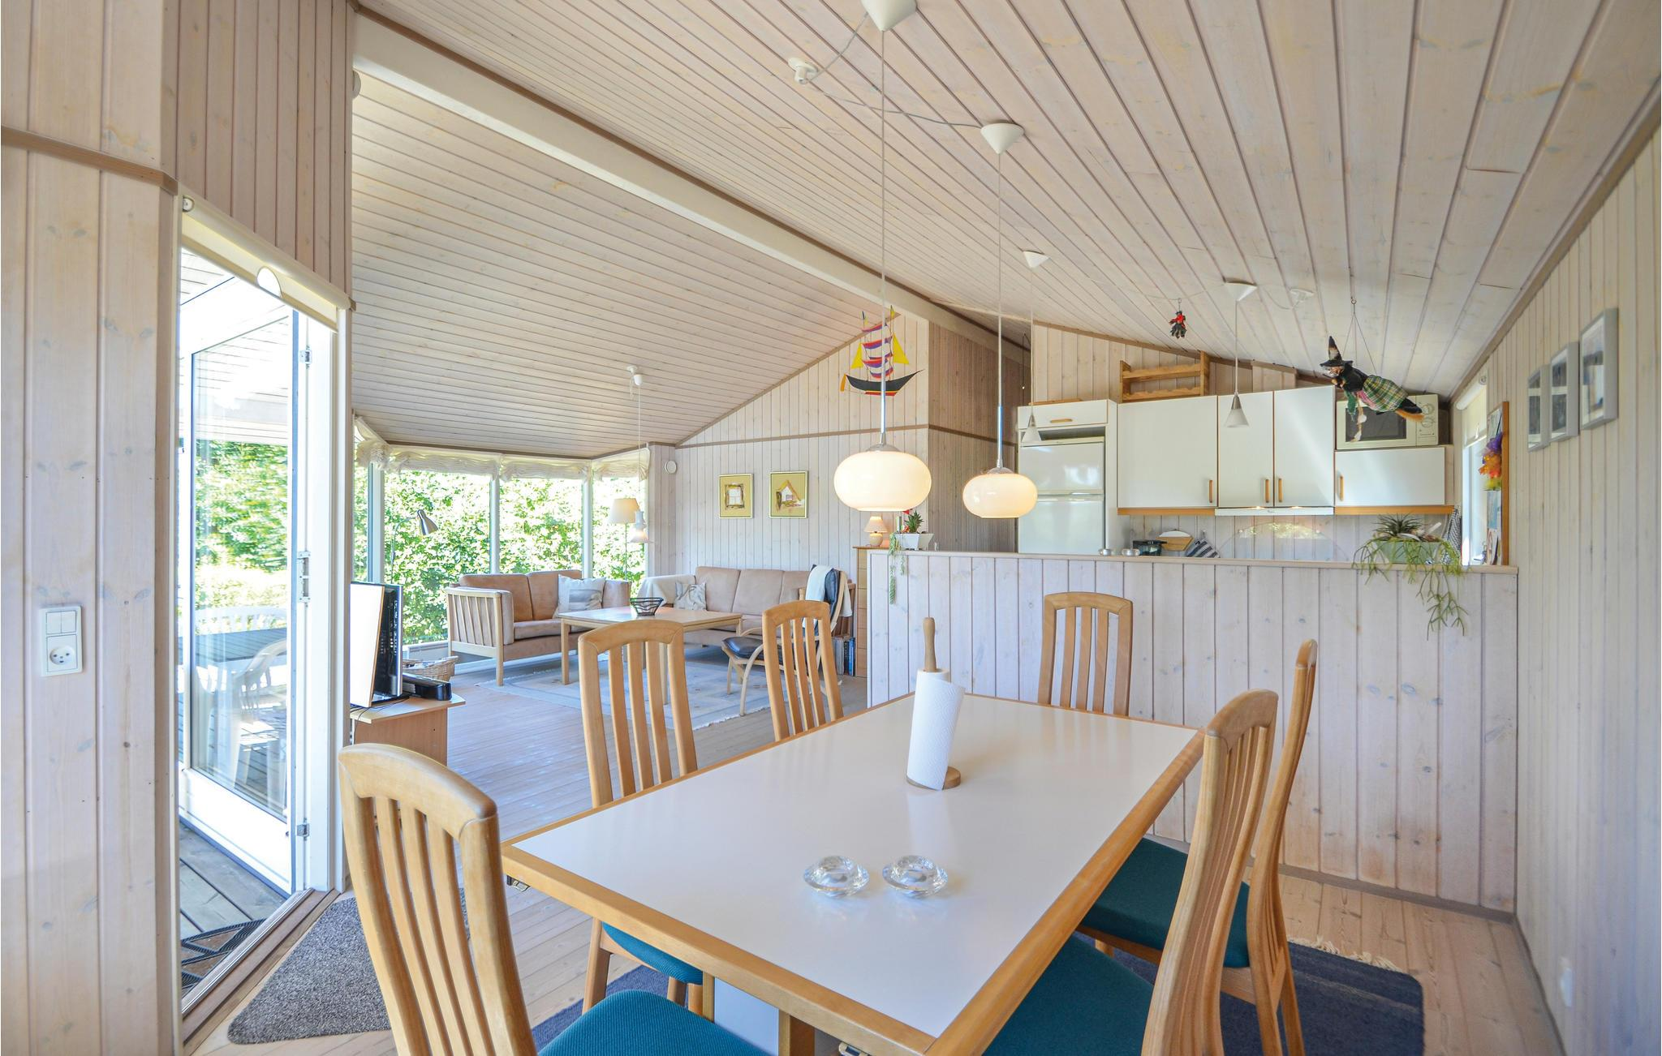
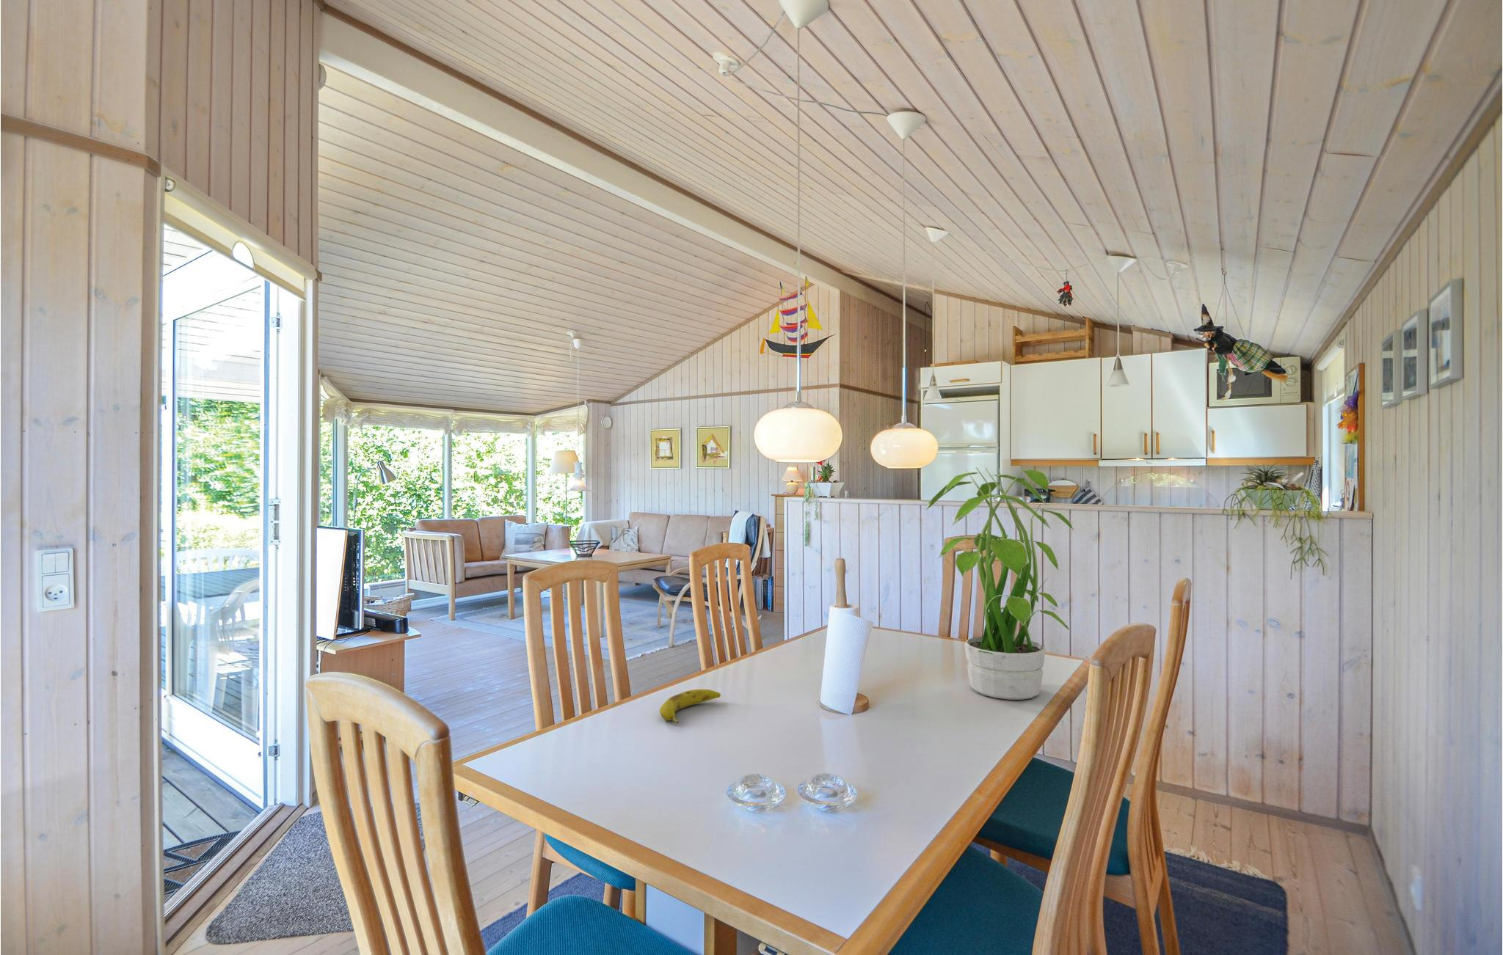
+ fruit [659,689,722,724]
+ potted plant [925,467,1075,701]
